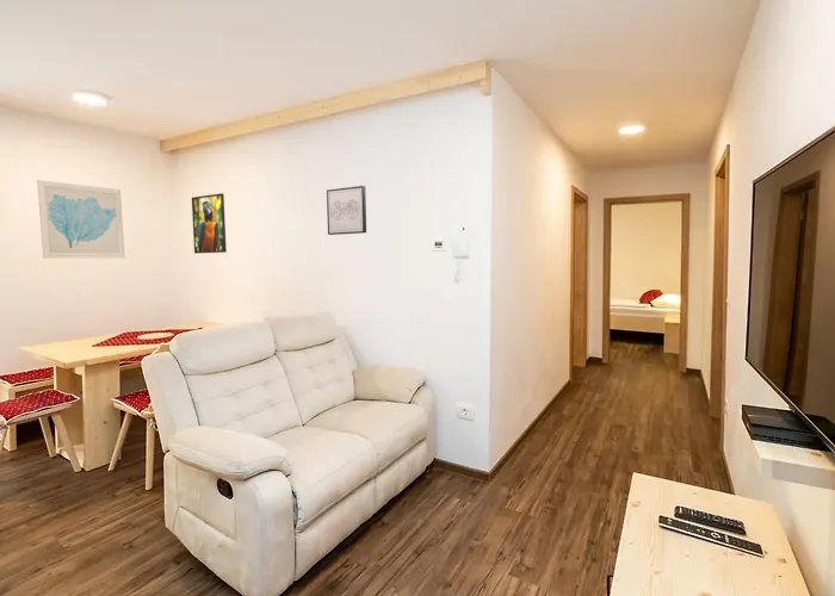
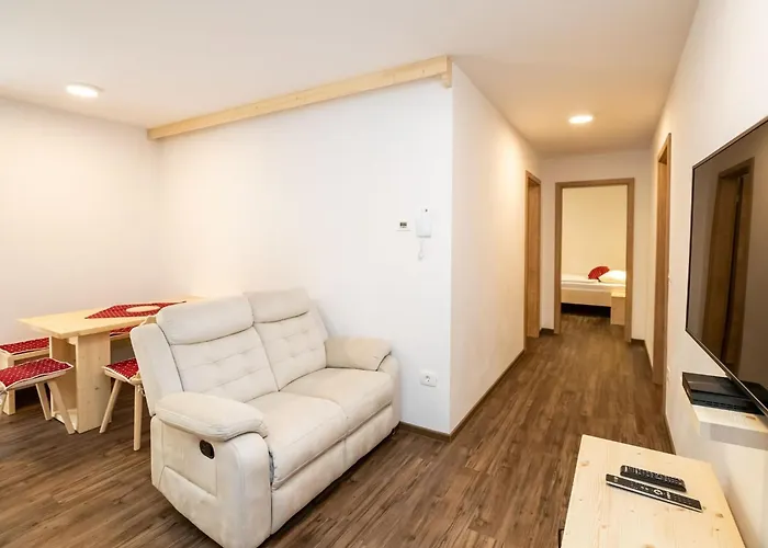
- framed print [191,192,228,255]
- wall art [326,185,367,236]
- wall art [36,179,126,259]
